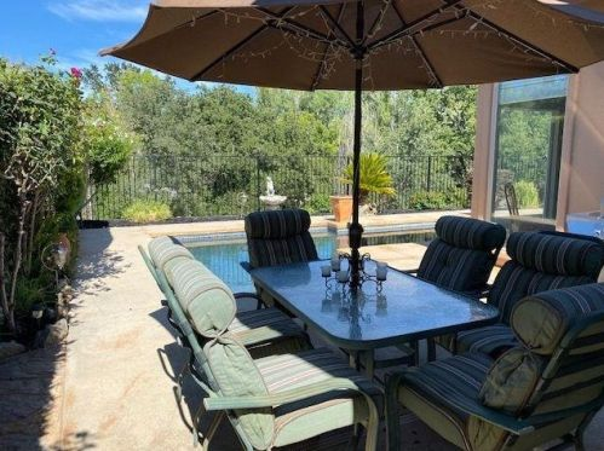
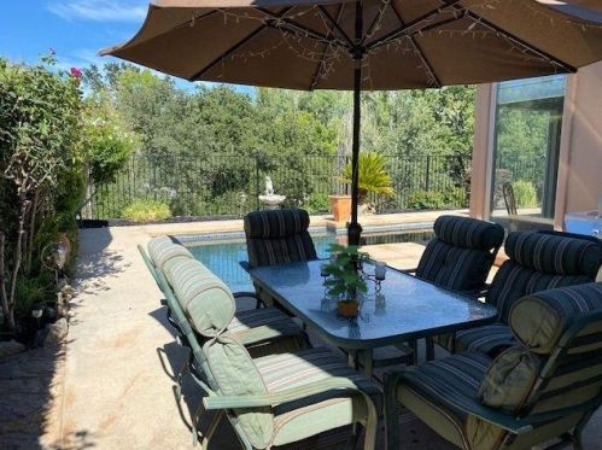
+ potted plant [320,242,376,317]
